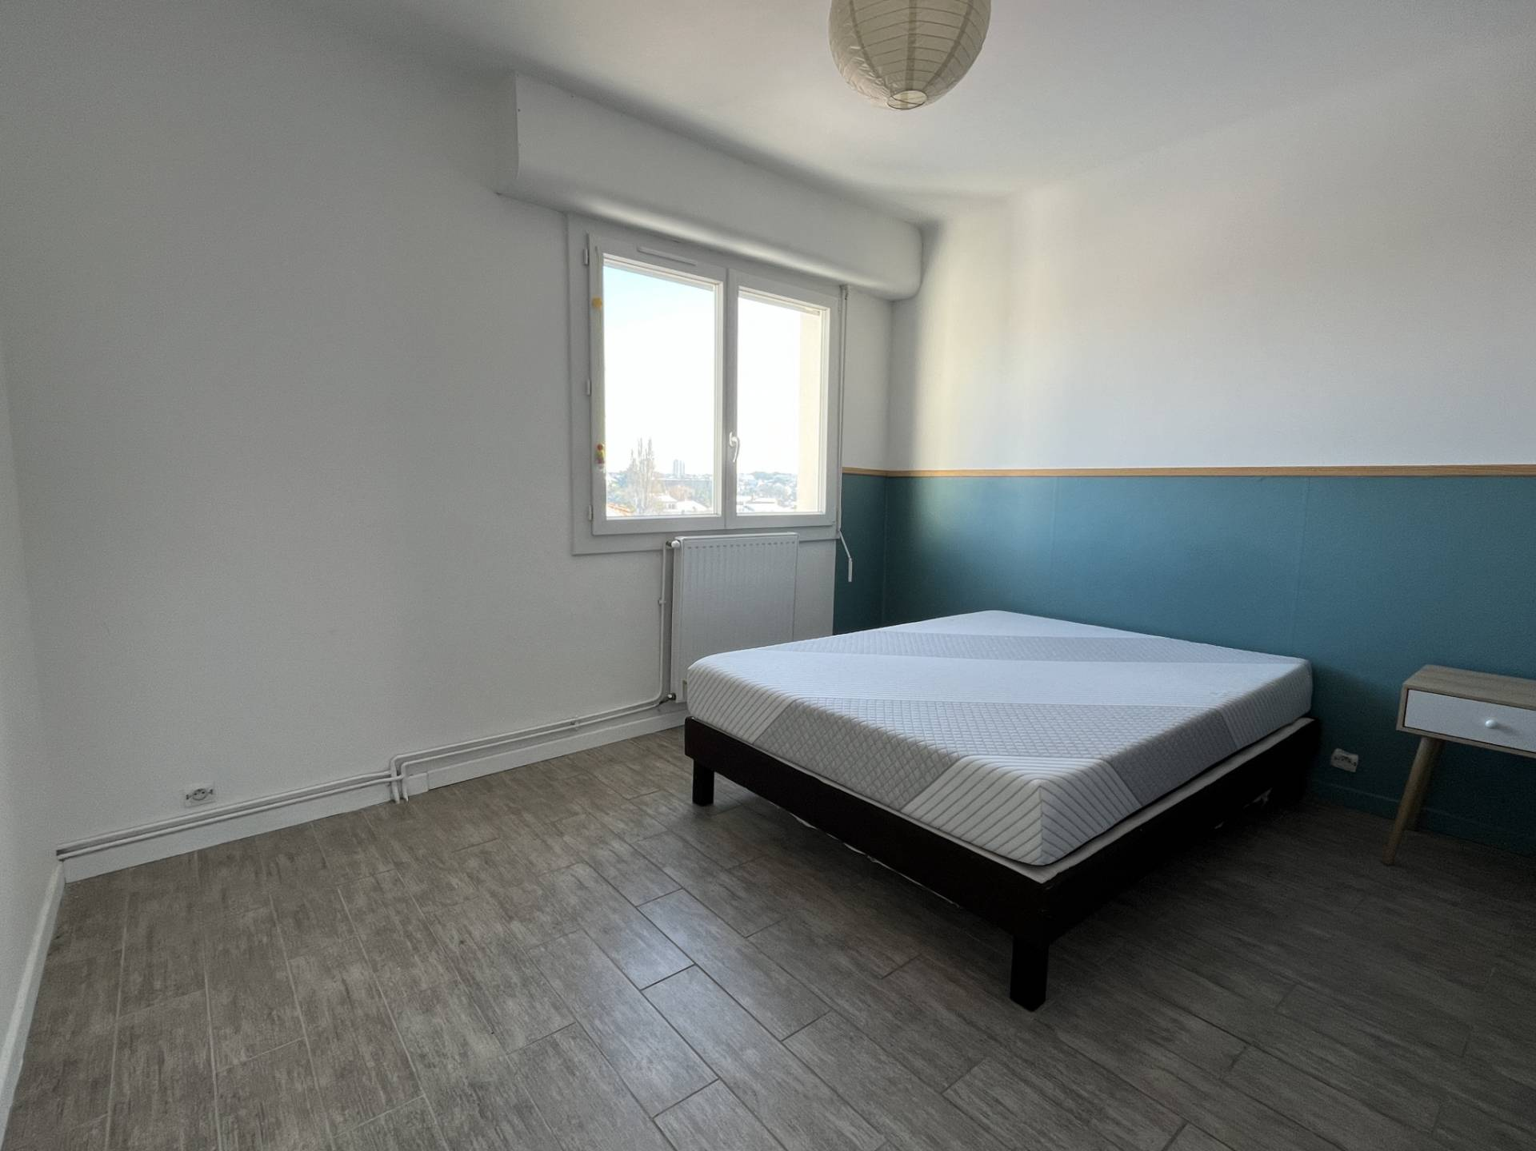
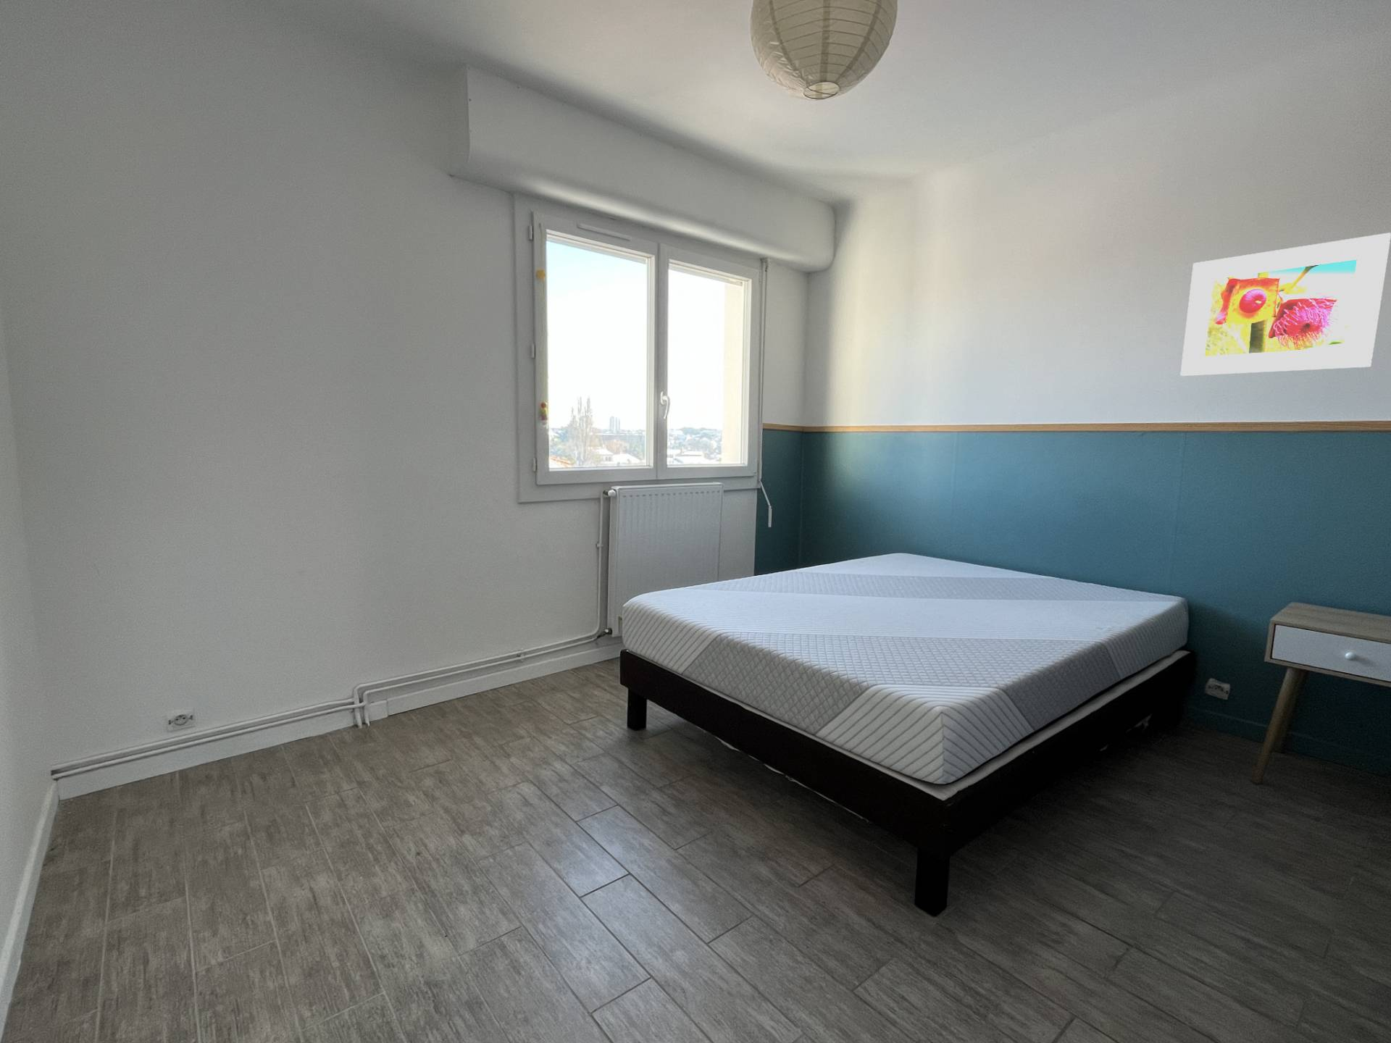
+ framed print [1181,232,1391,377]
